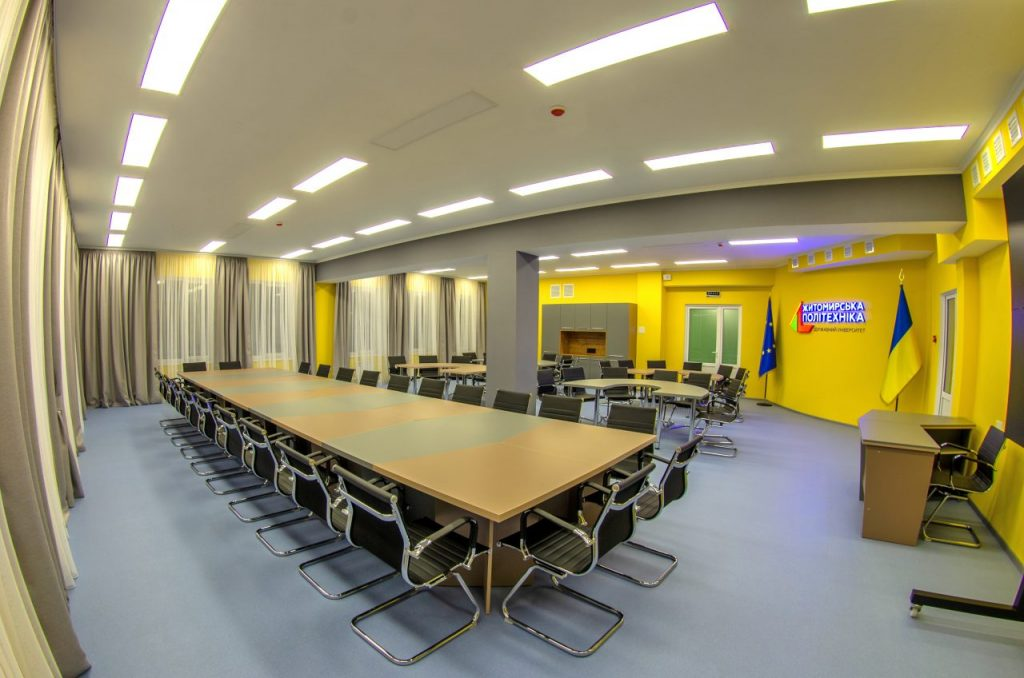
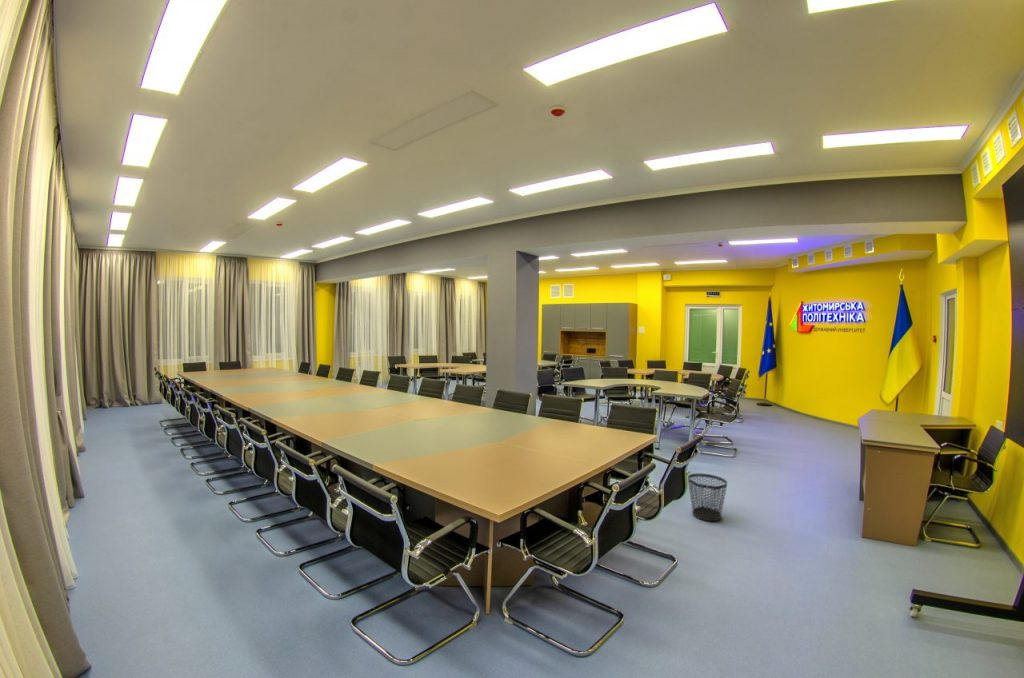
+ wastebasket [687,472,728,522]
